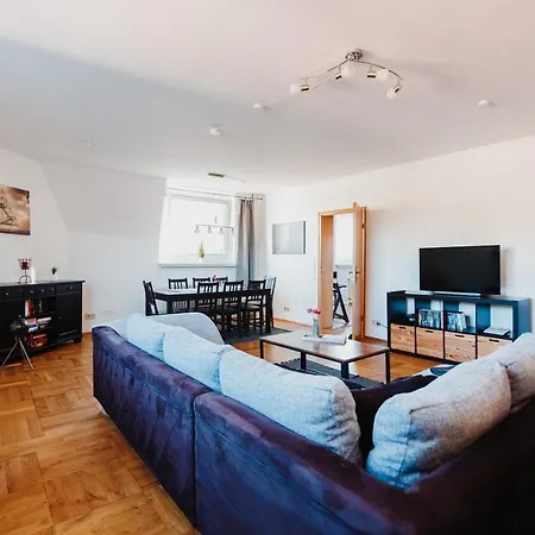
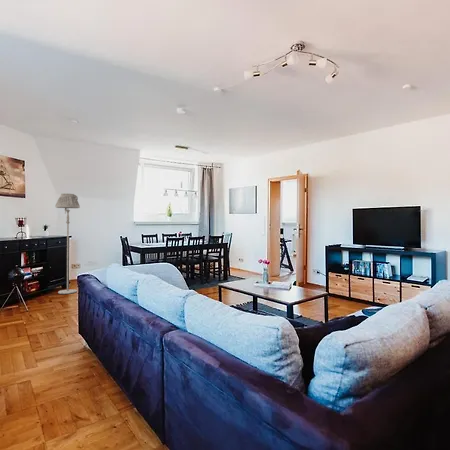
+ floor lamp [54,192,81,295]
